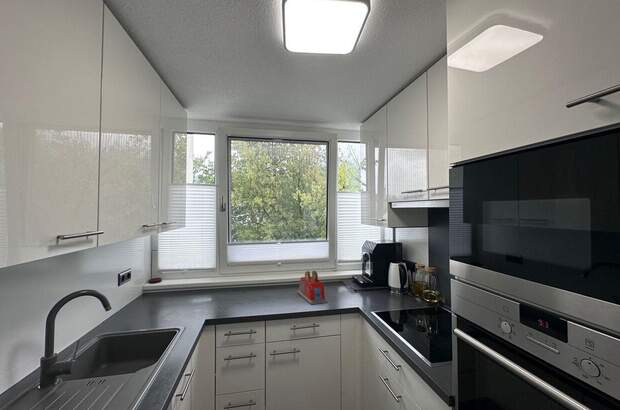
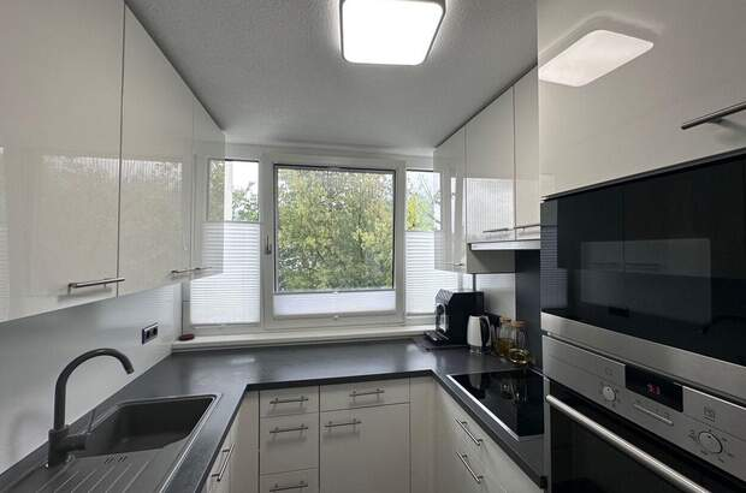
- toaster [296,270,329,305]
